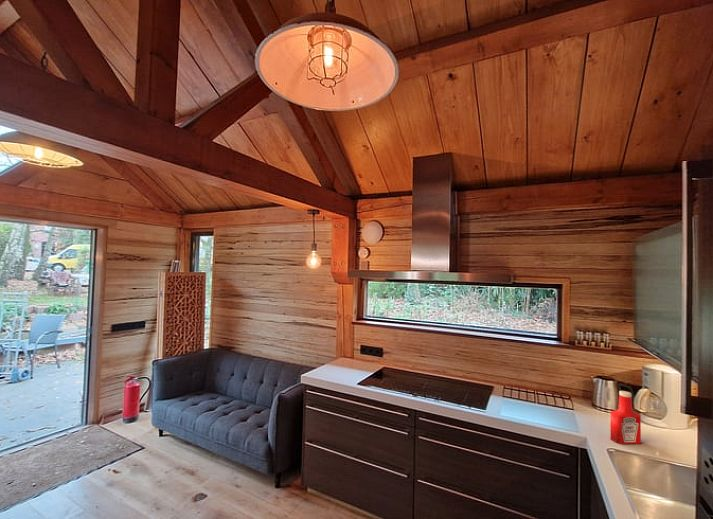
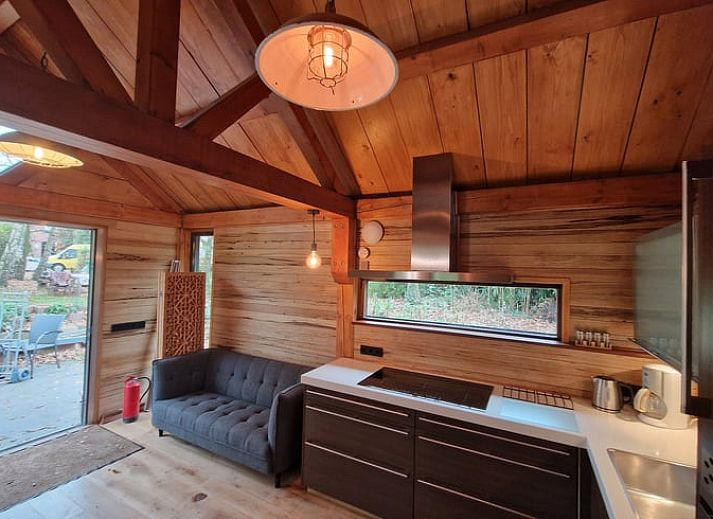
- soap bottle [609,390,642,445]
